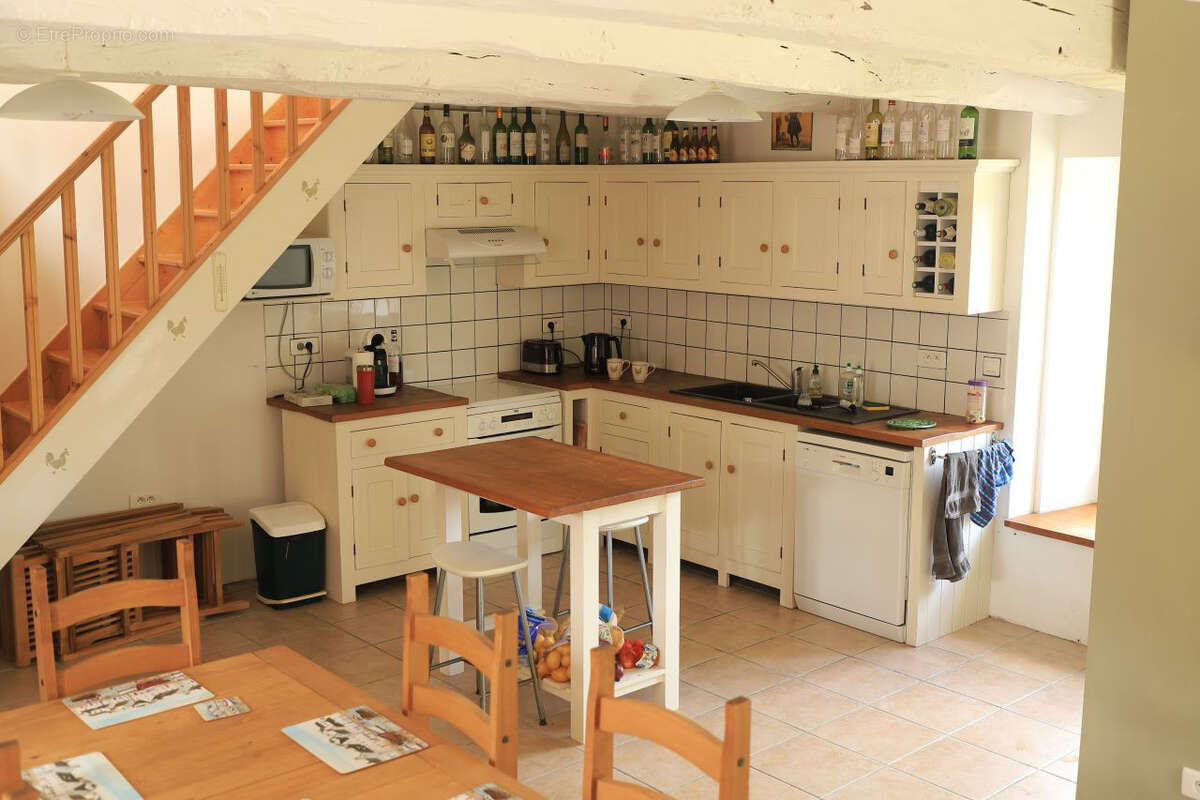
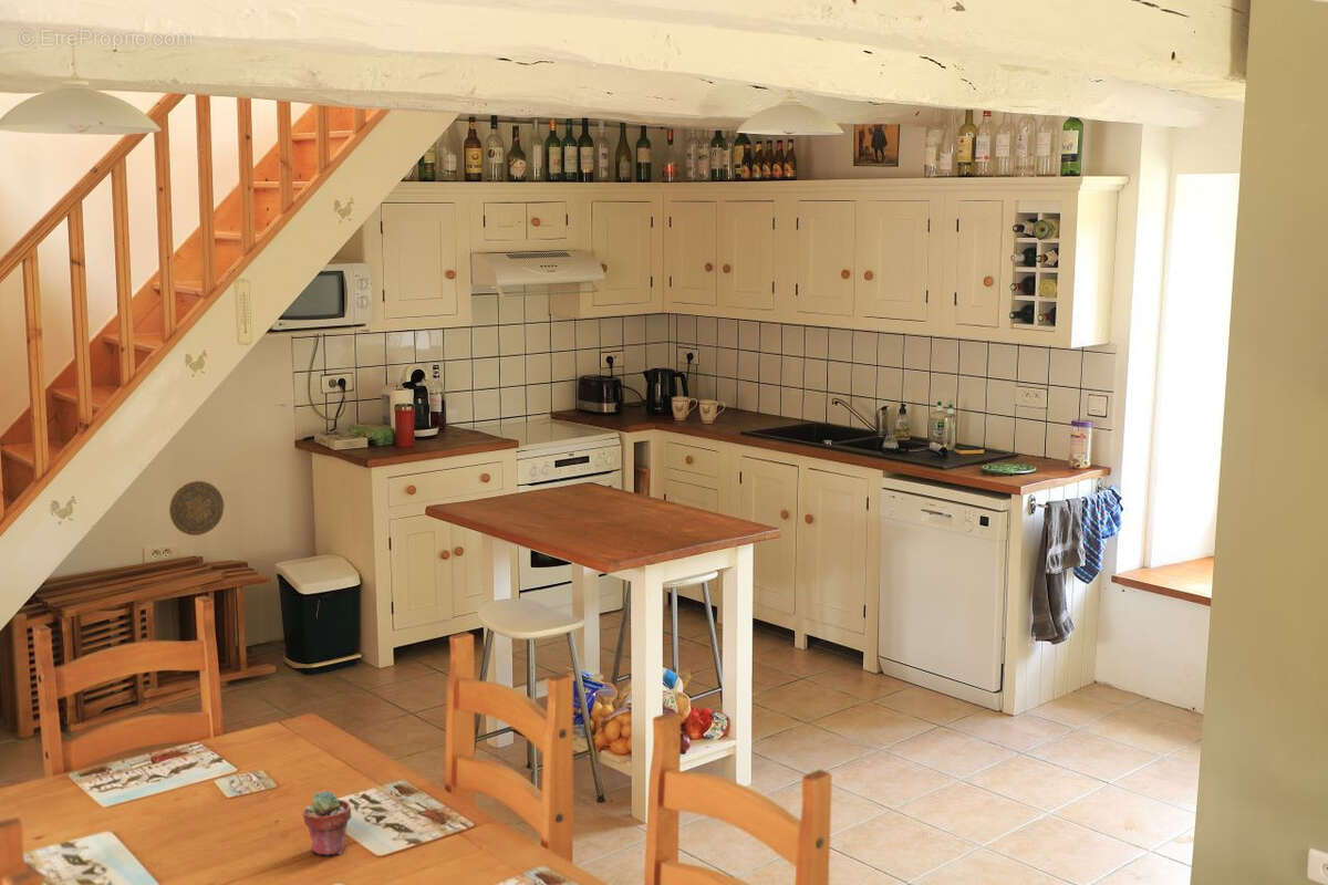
+ decorative plate [168,480,225,537]
+ potted succulent [302,790,353,856]
